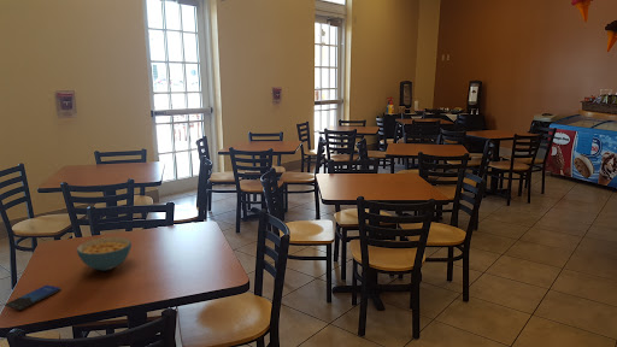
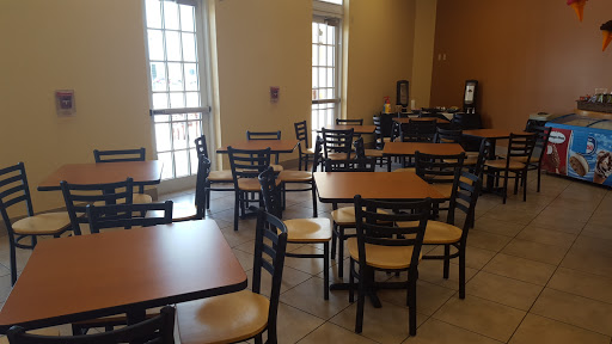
- cereal bowl [76,236,133,272]
- smartphone [4,284,61,311]
